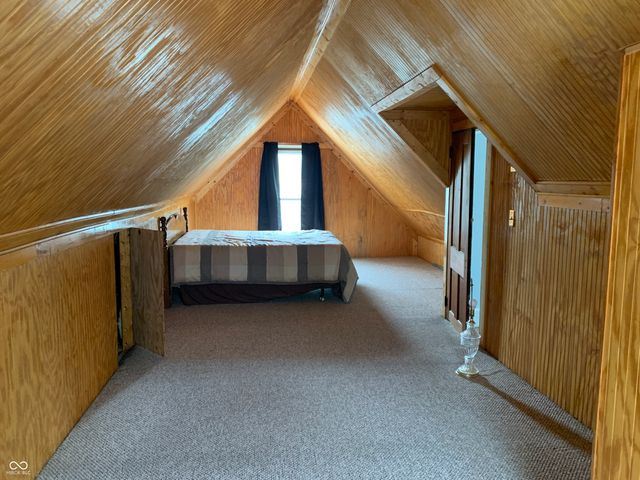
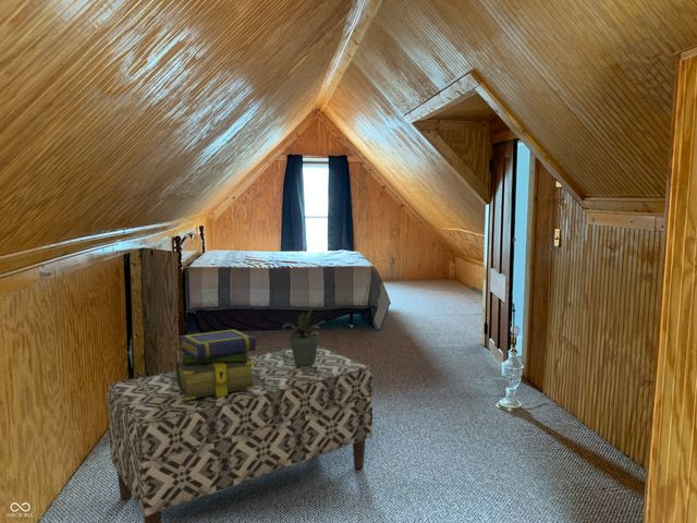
+ potted plant [281,308,326,365]
+ stack of books [175,328,257,400]
+ bench [106,344,374,523]
